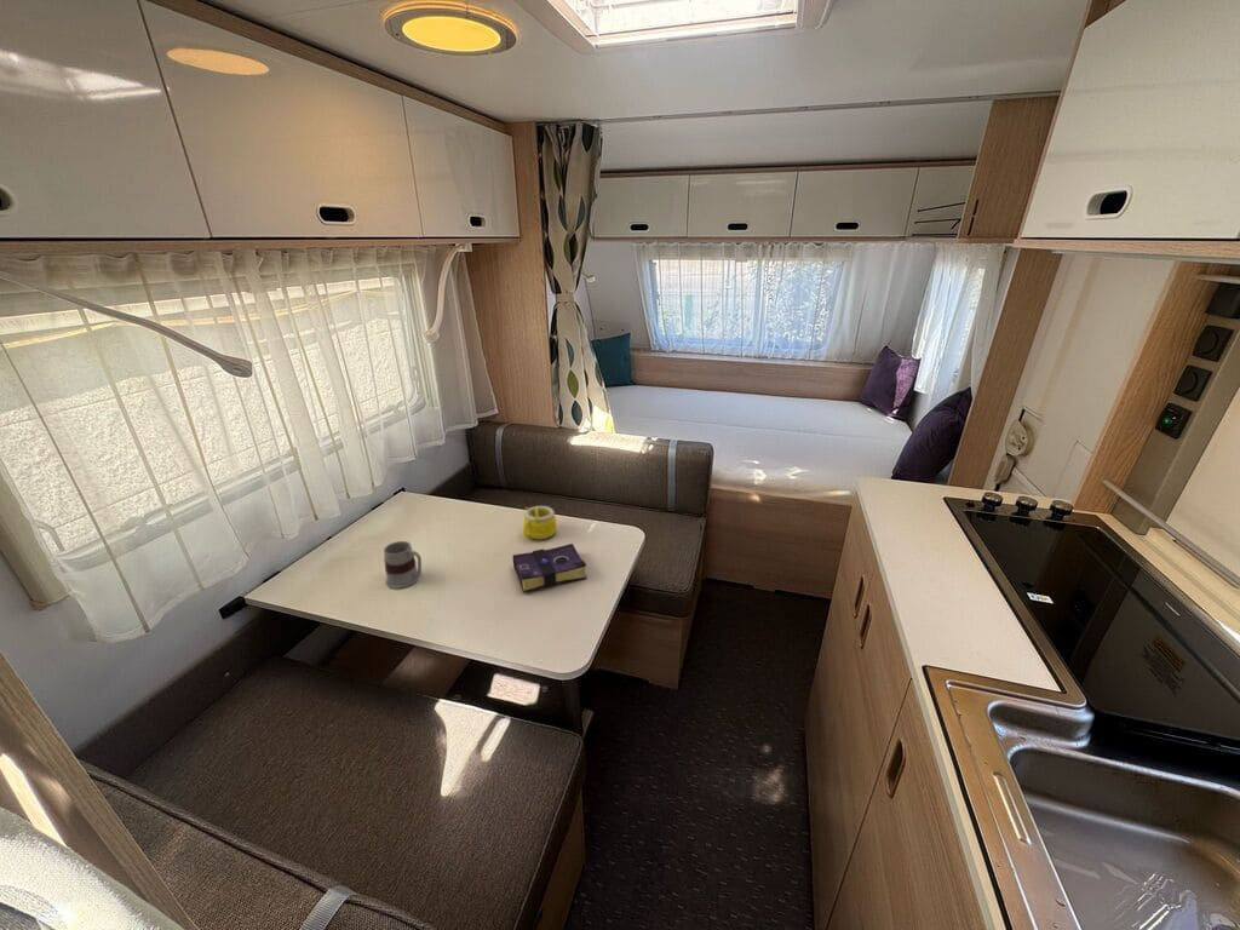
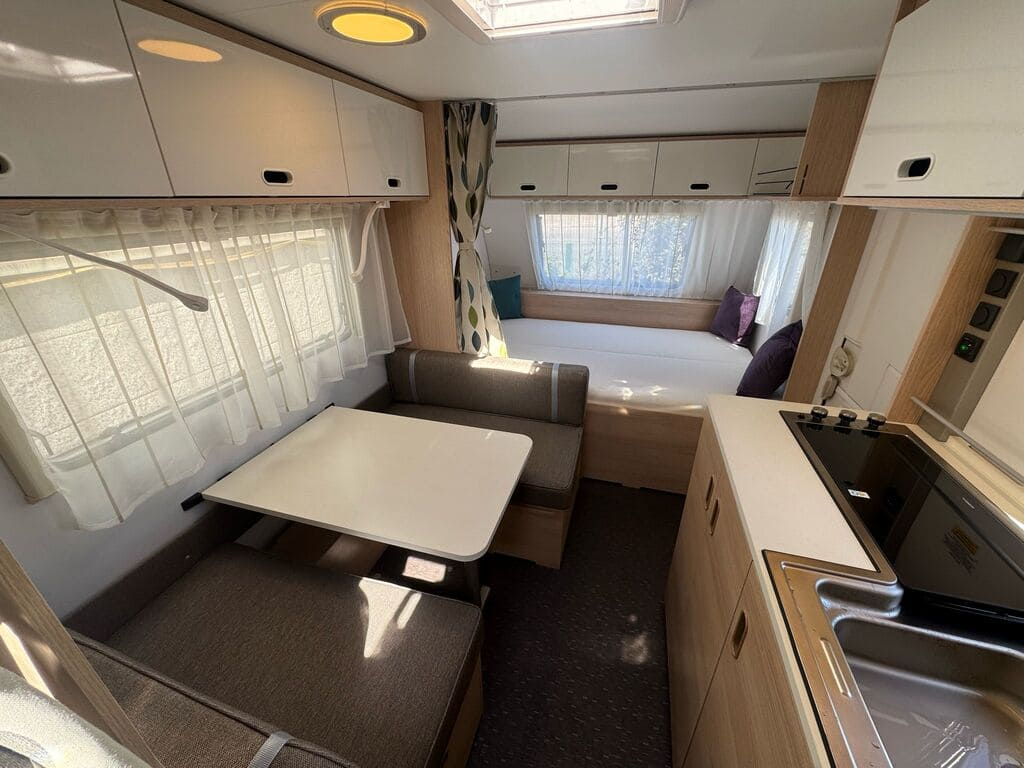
- mug [522,505,558,540]
- mug [383,540,423,590]
- book [511,542,587,593]
